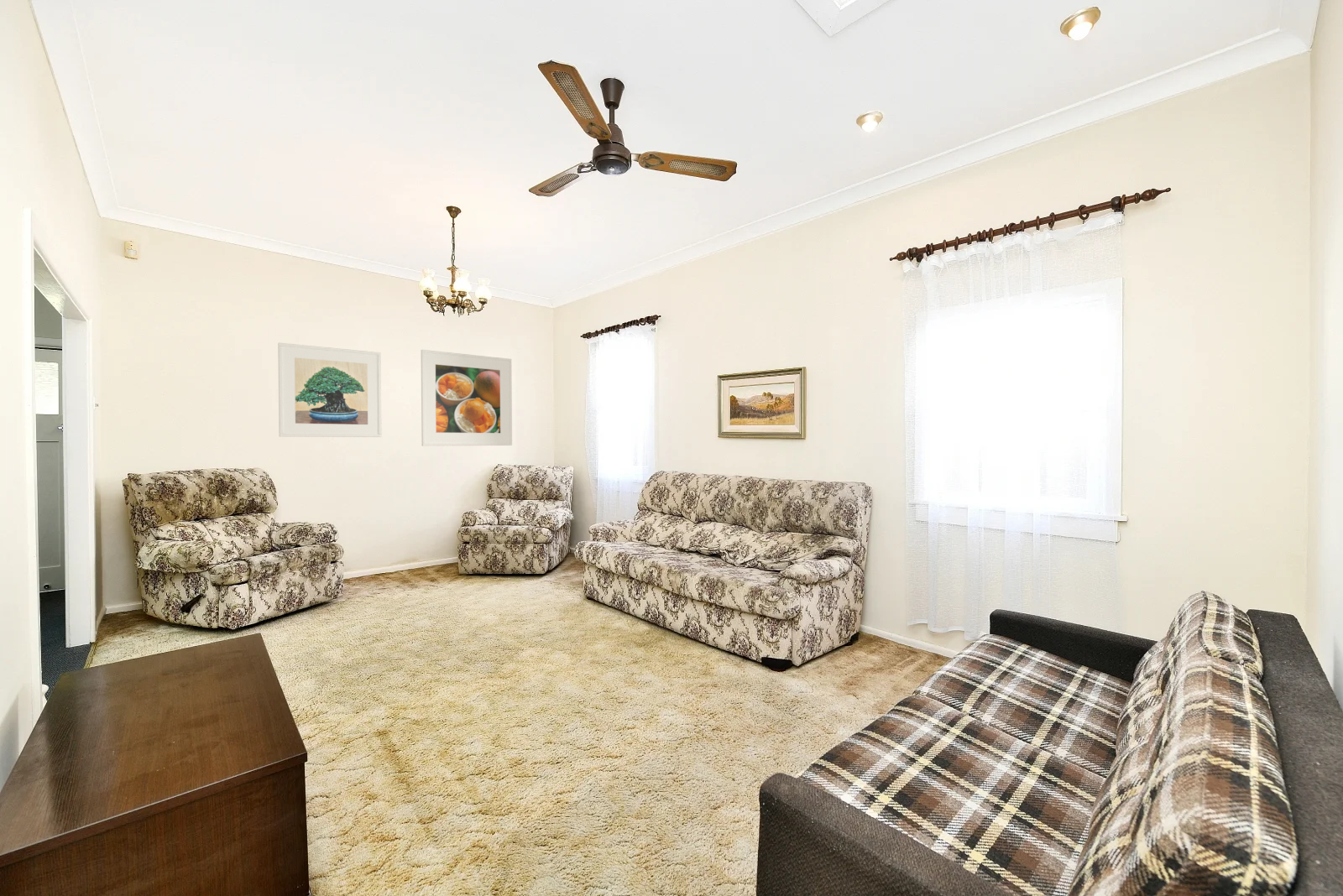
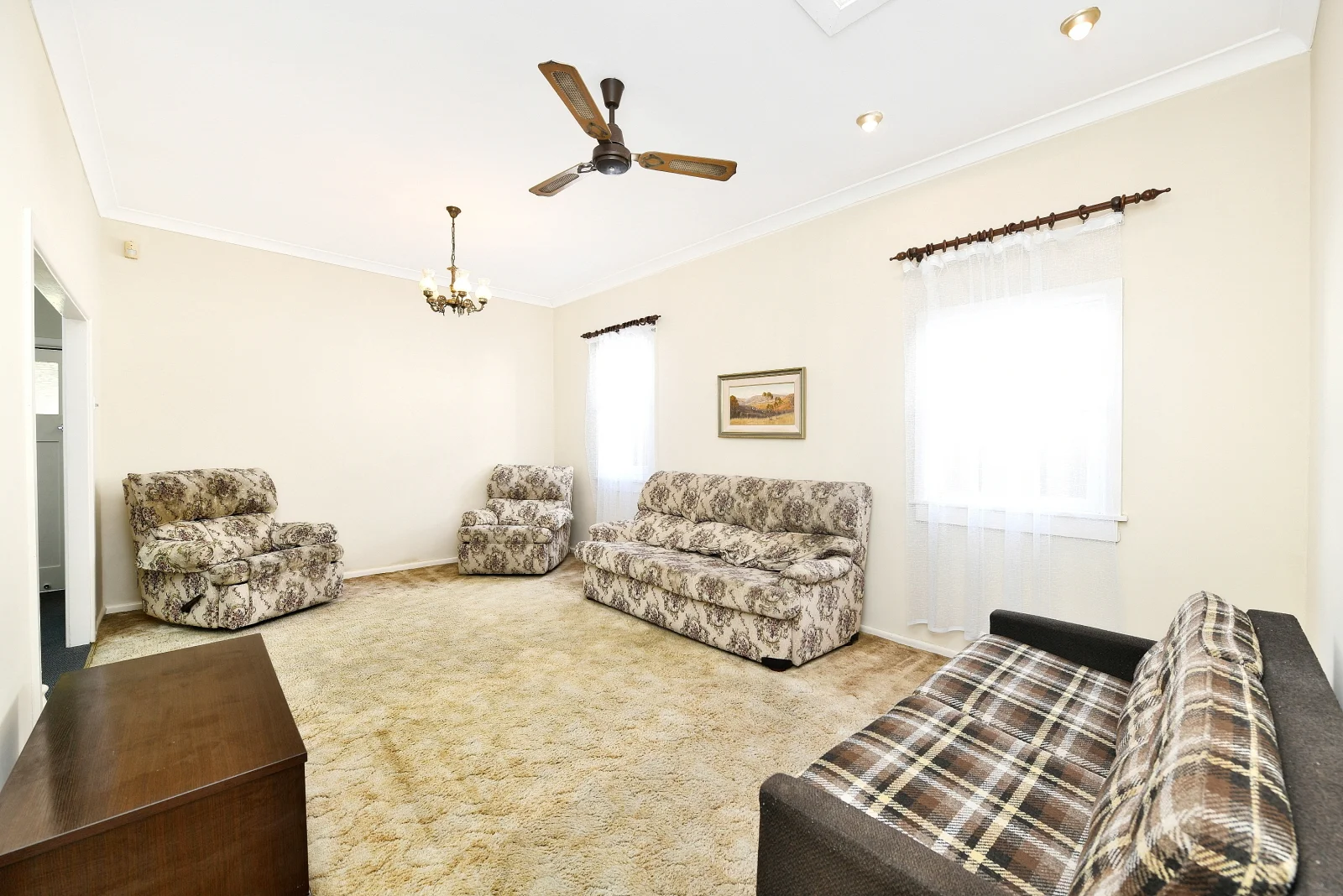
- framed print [277,342,383,438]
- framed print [421,349,513,447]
